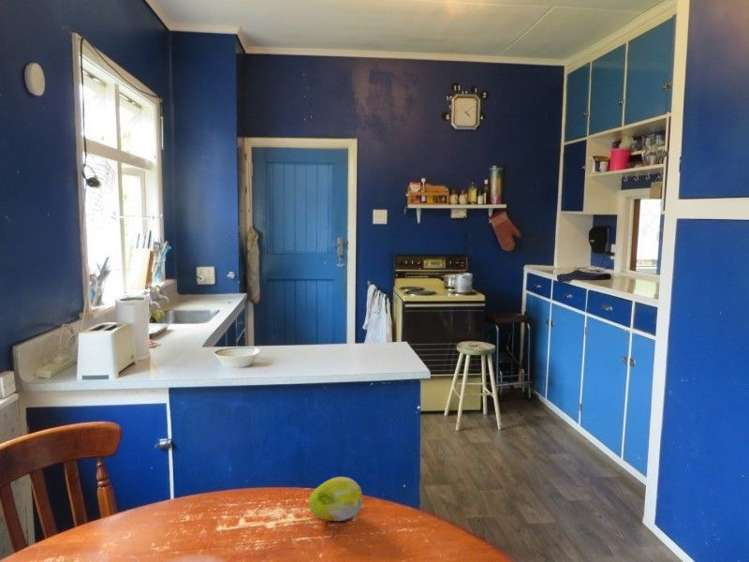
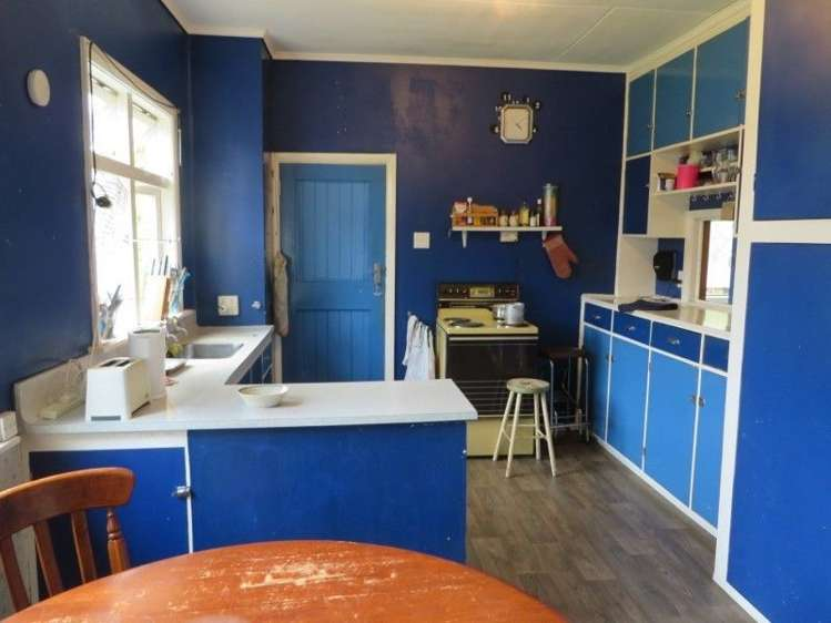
- fruit [308,476,364,522]
